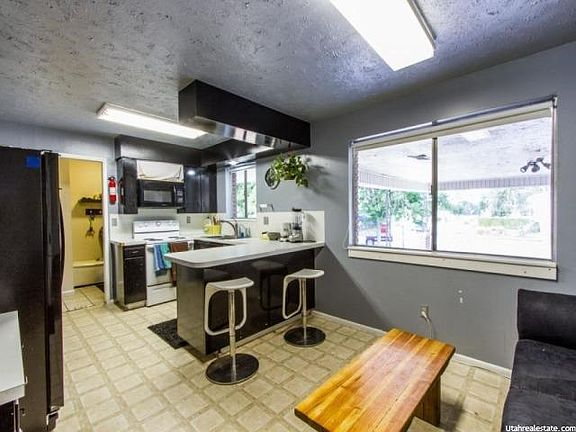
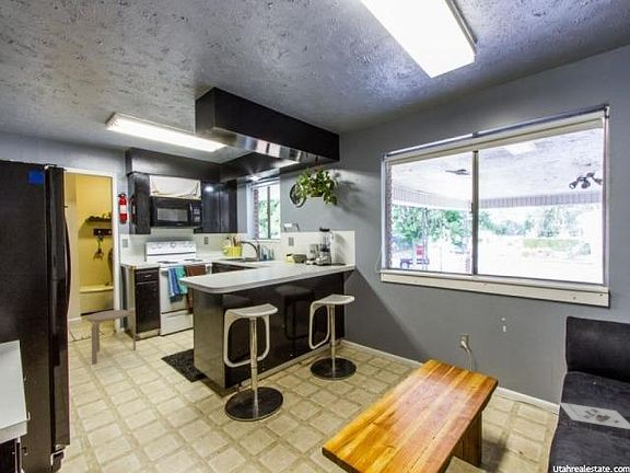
+ architectural model [557,401,630,430]
+ stool [86,309,137,365]
